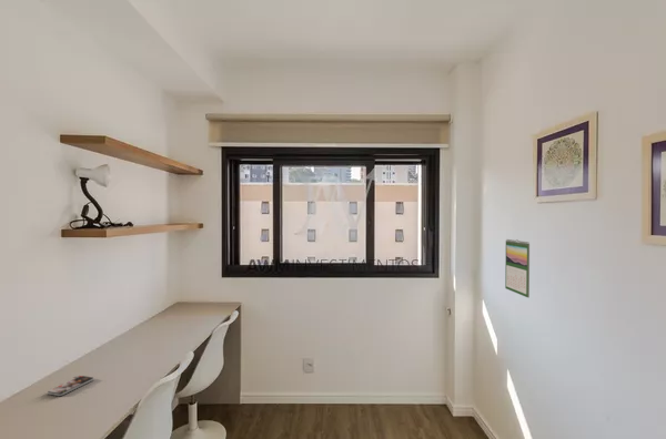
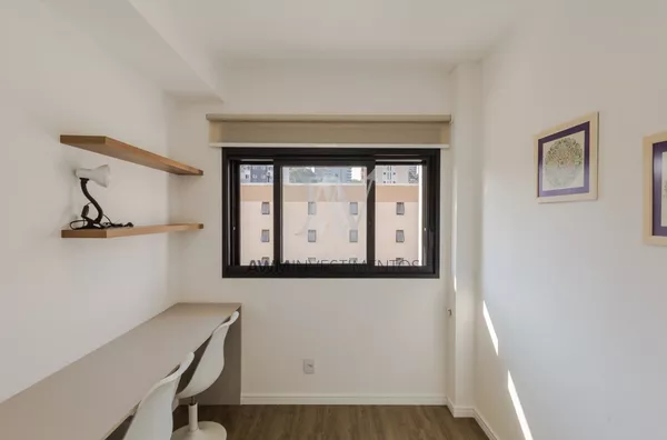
- calendar [504,238,531,298]
- smartphone [47,375,95,397]
